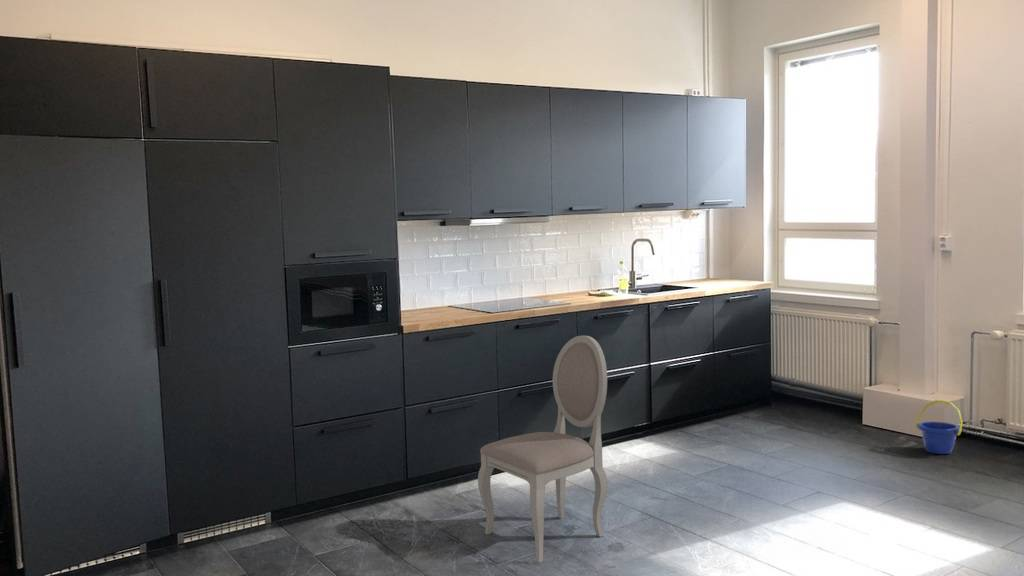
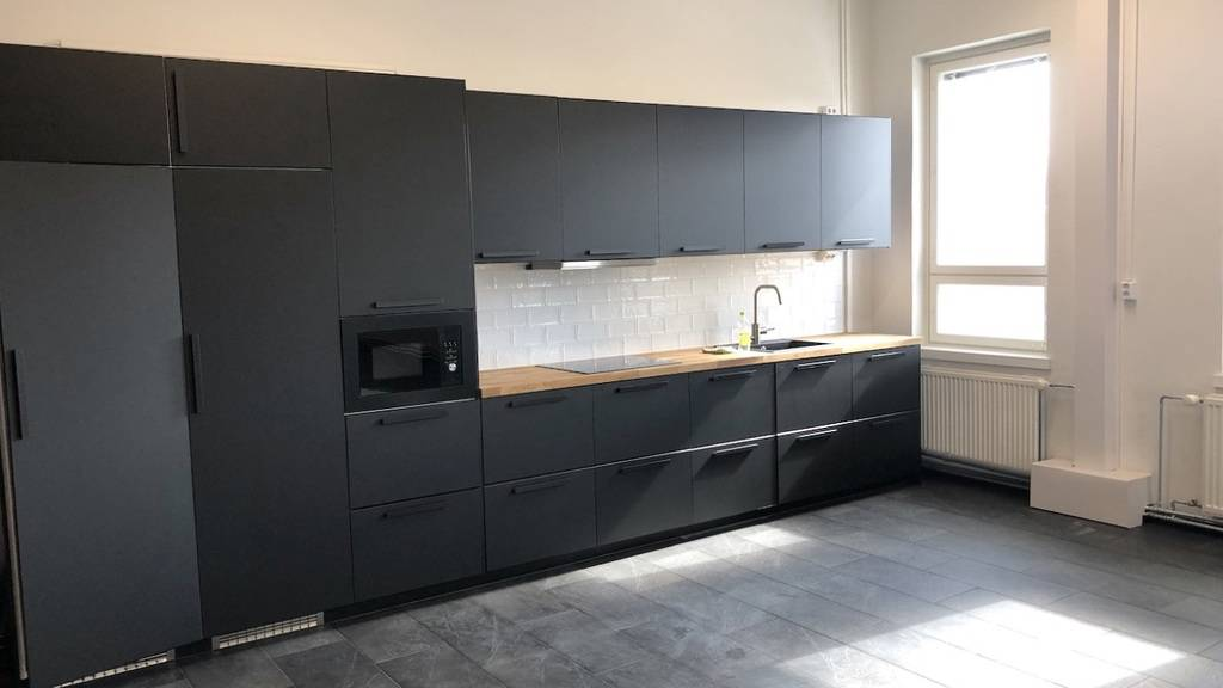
- bucket [914,399,964,455]
- dining chair [477,335,608,564]
